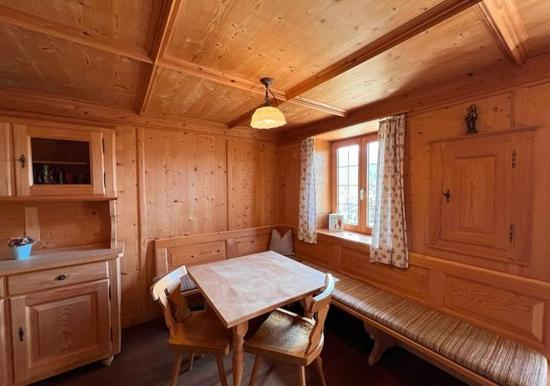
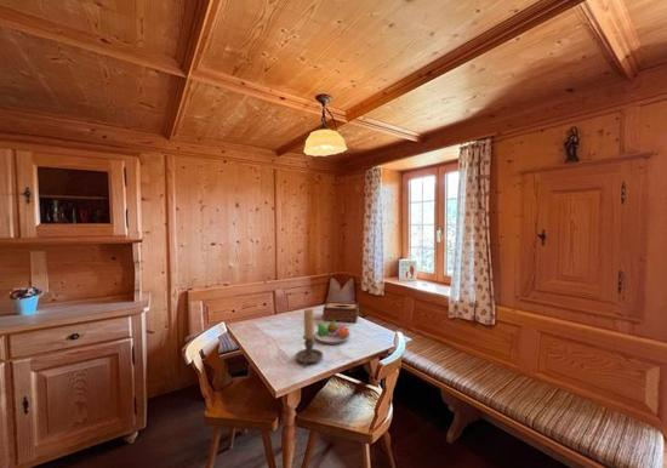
+ candle holder [295,307,324,367]
+ fruit bowl [314,320,352,346]
+ tissue box [321,301,360,324]
